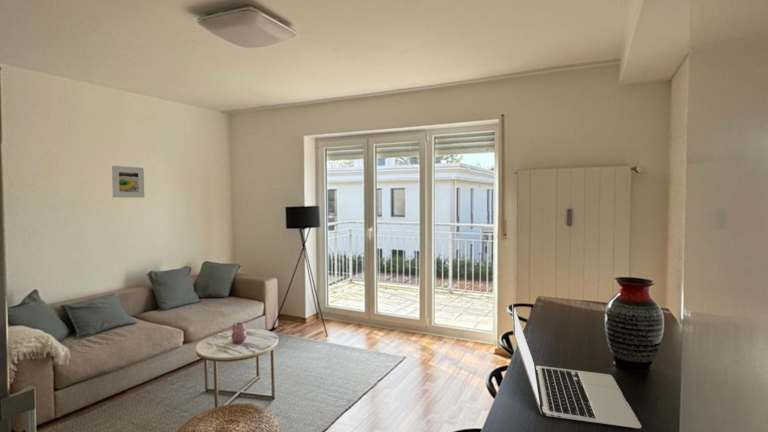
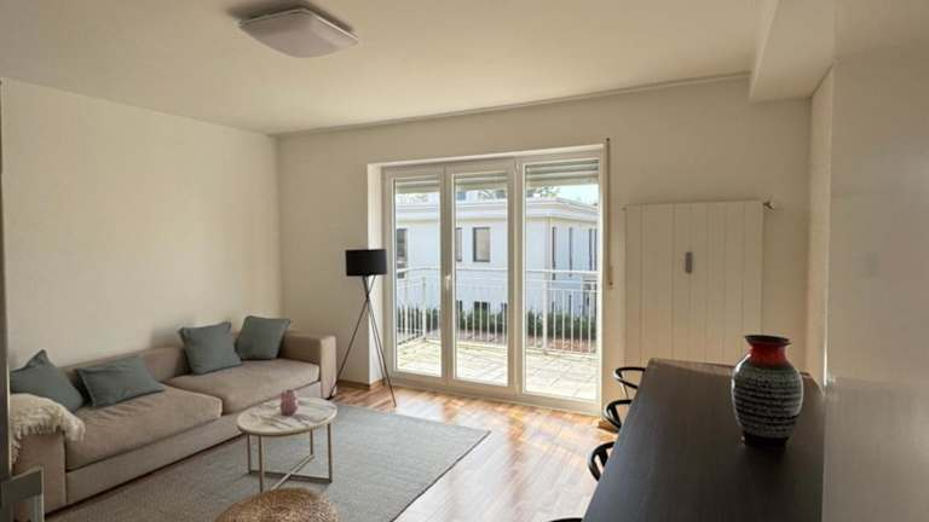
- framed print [111,165,145,199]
- laptop [511,303,642,429]
